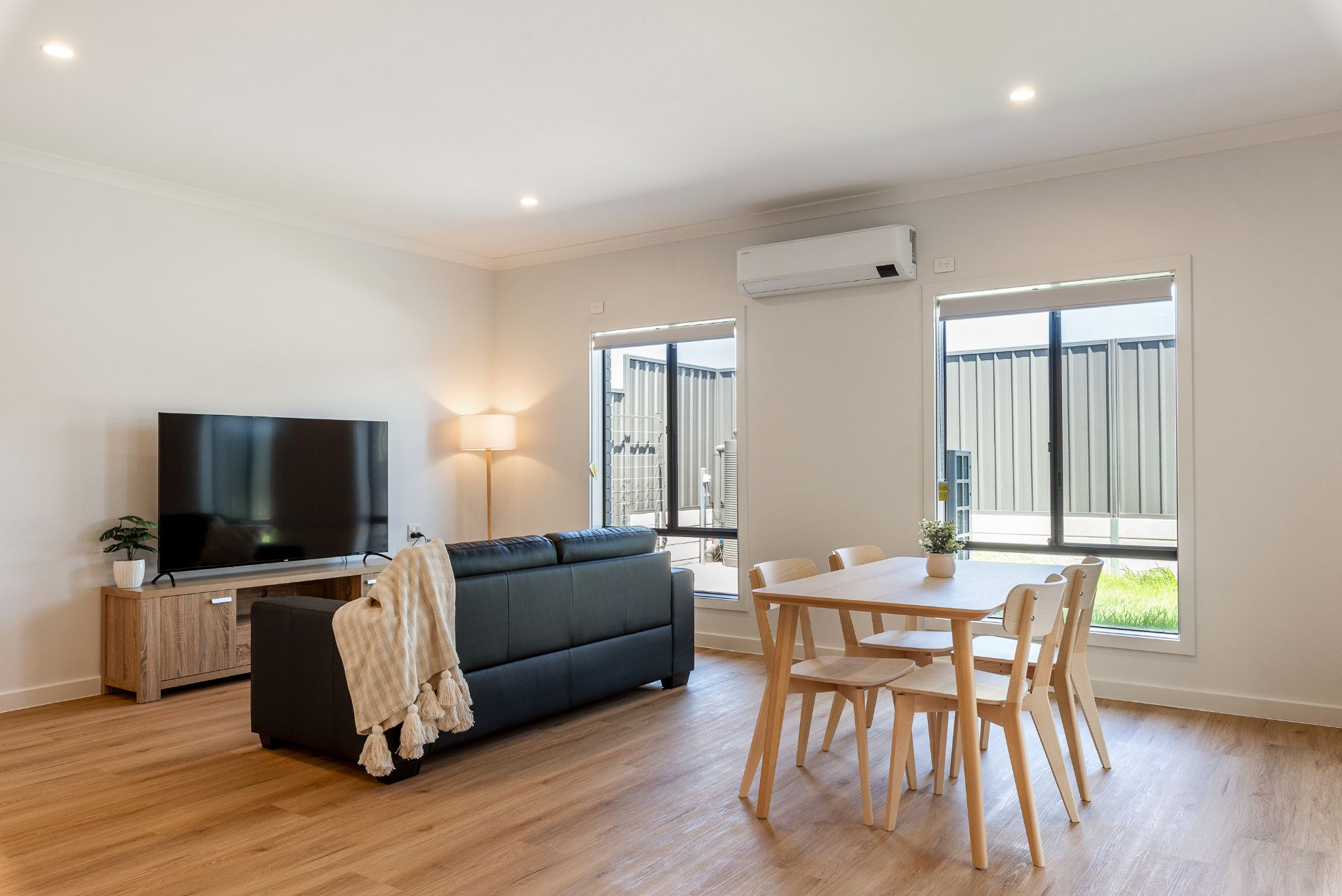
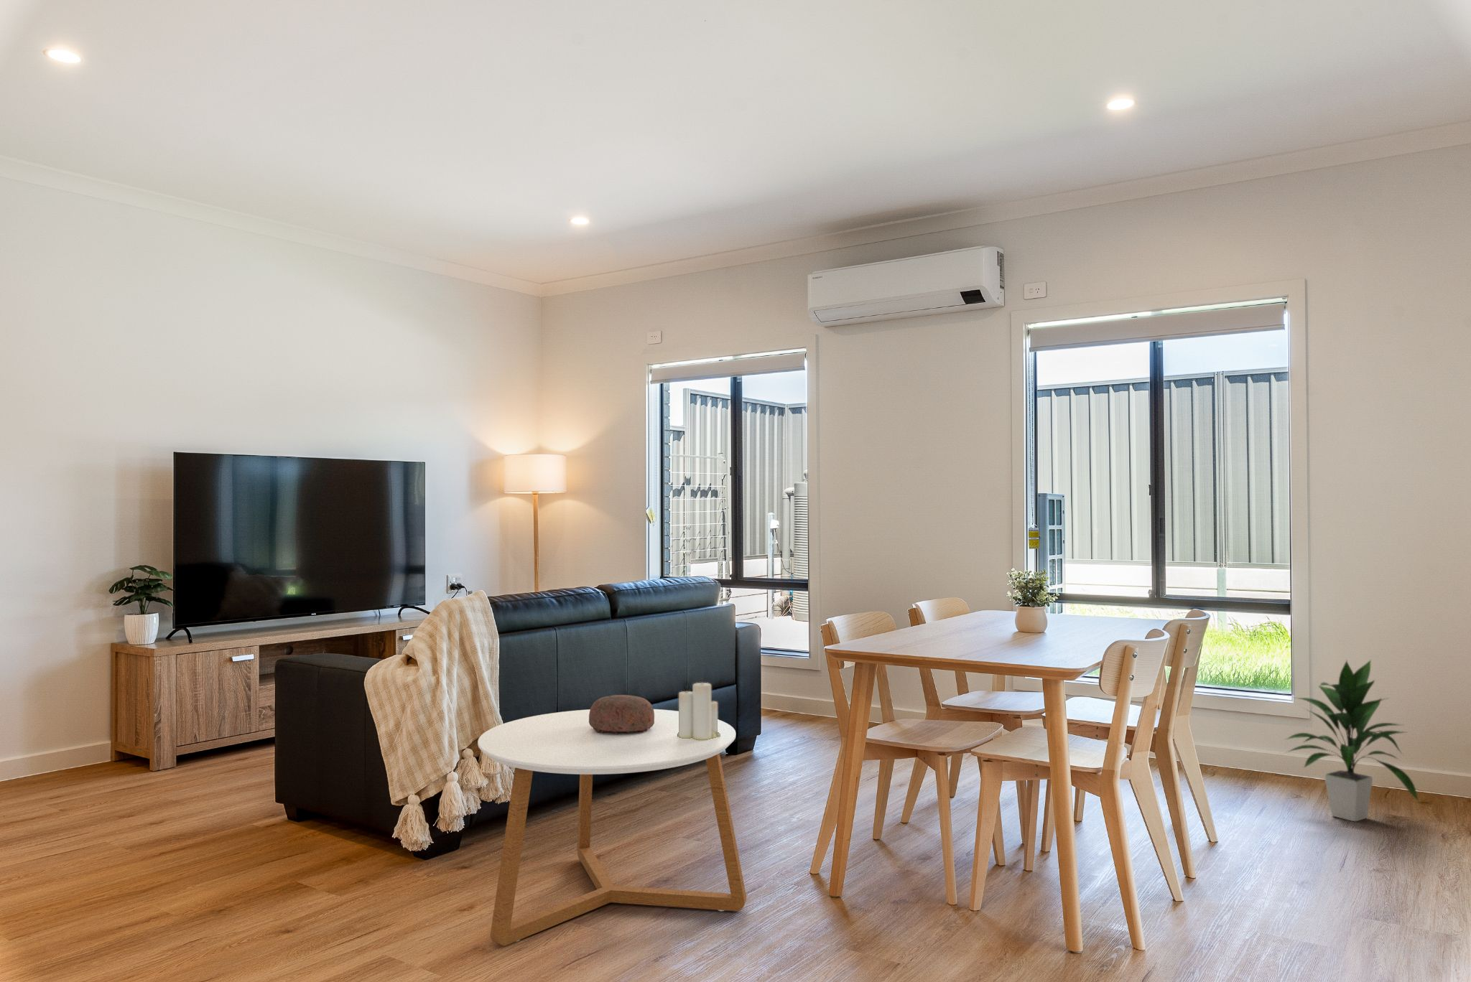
+ coffee table [477,708,746,946]
+ candle [677,677,720,740]
+ decorative bowl [589,694,654,733]
+ indoor plant [1282,659,1419,822]
